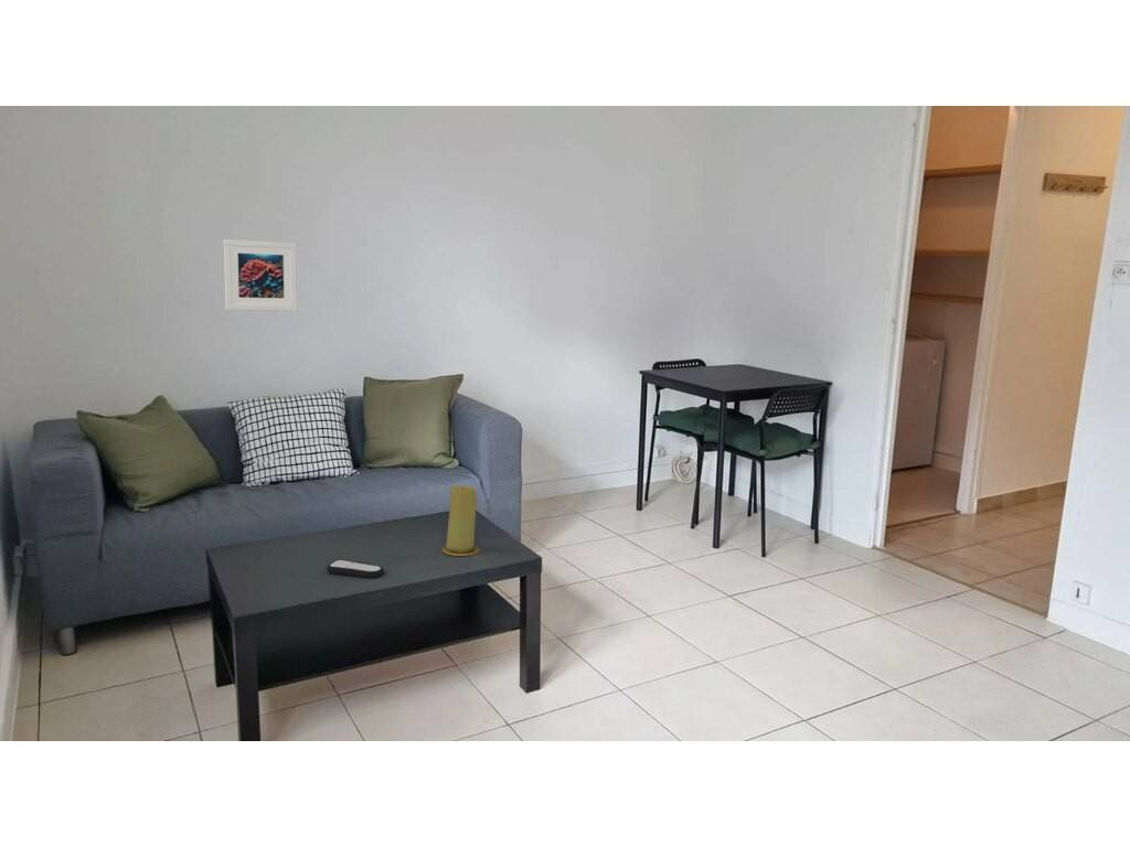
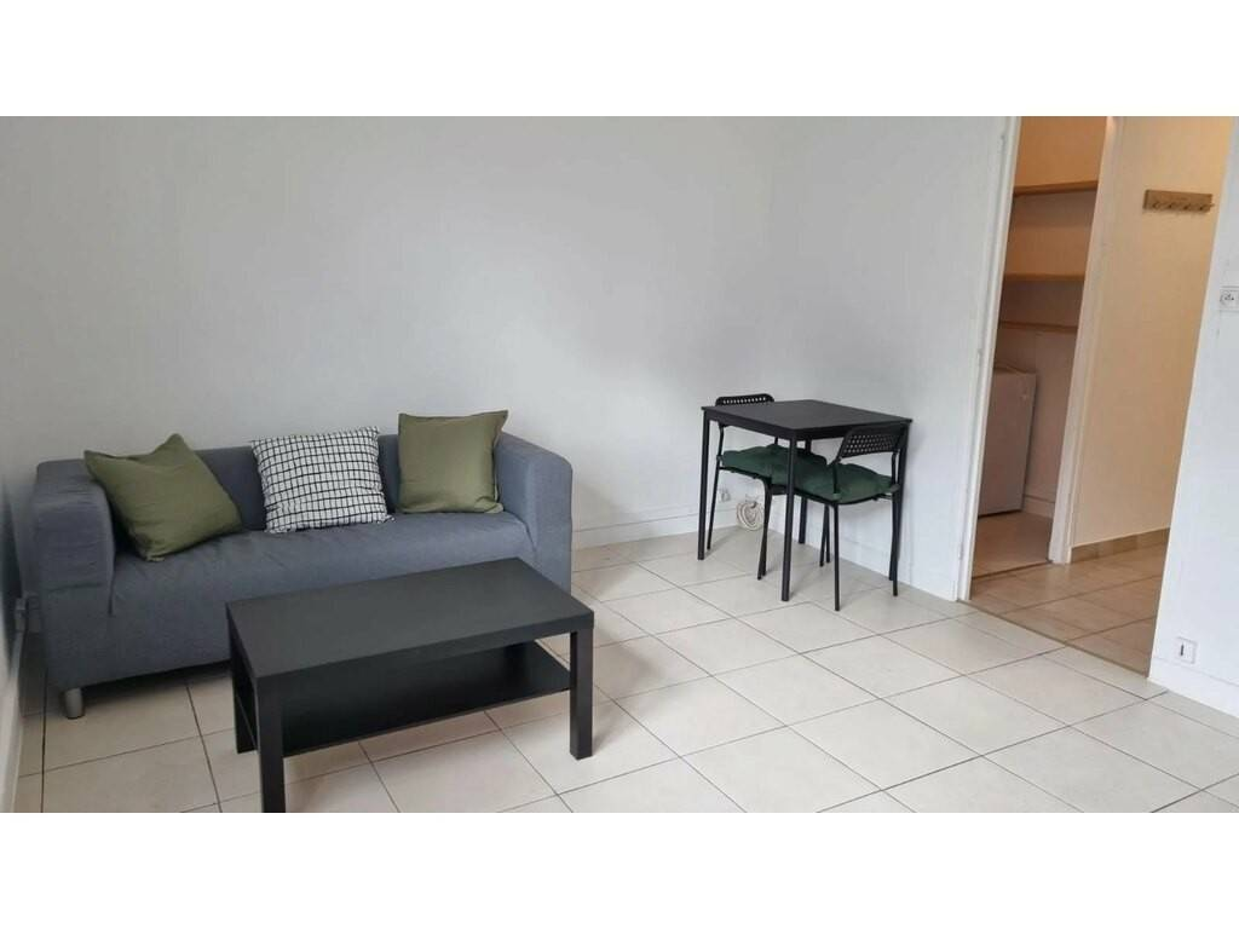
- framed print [223,238,298,312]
- remote control [326,559,385,579]
- candle [441,484,480,557]
